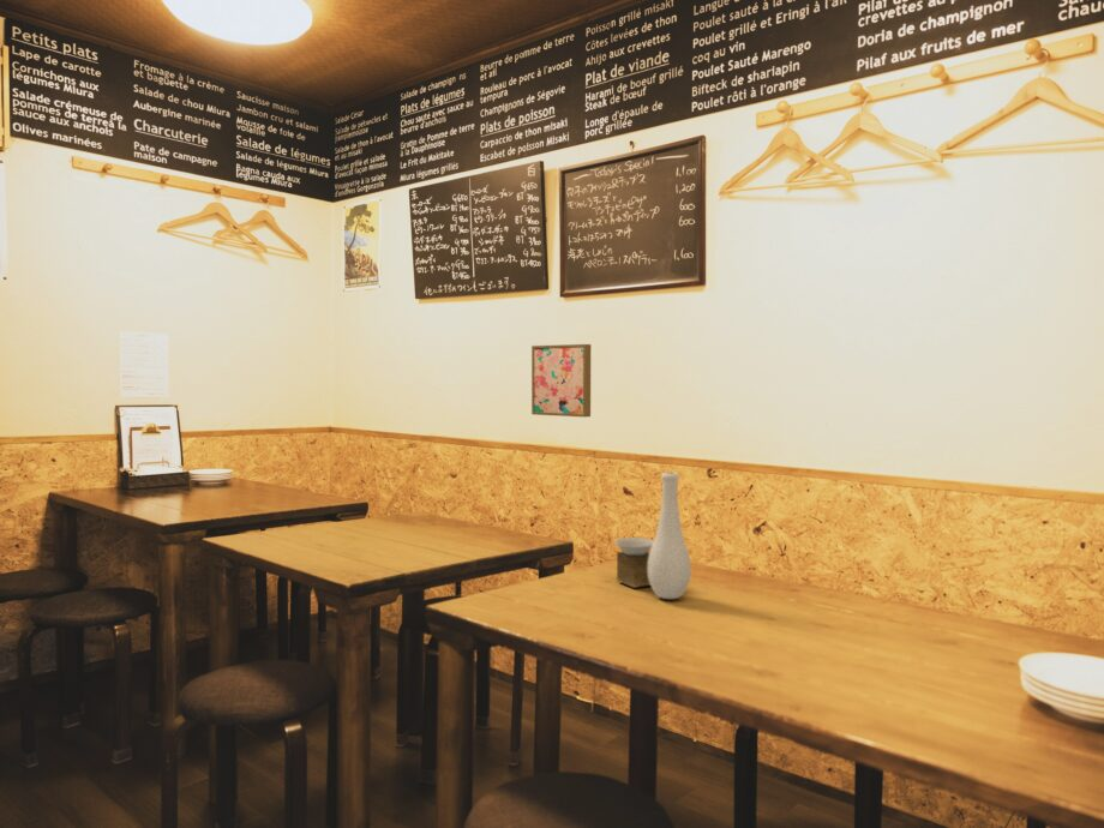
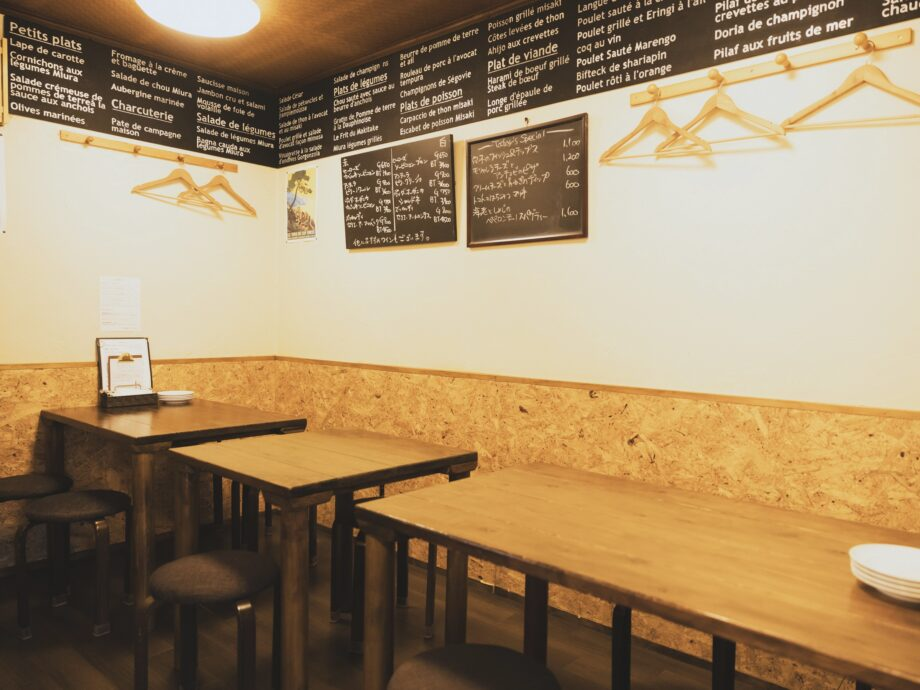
- wall art [530,343,592,418]
- vase [613,472,692,600]
